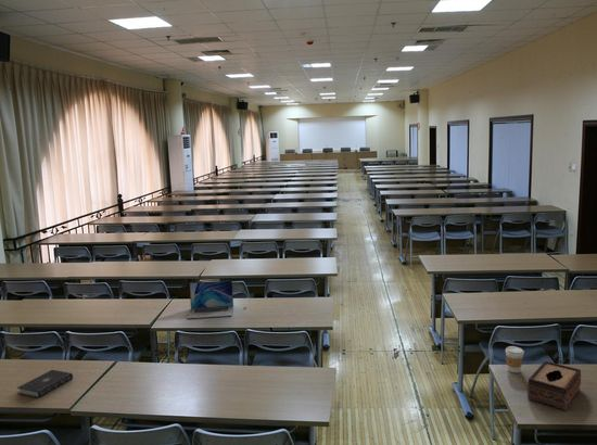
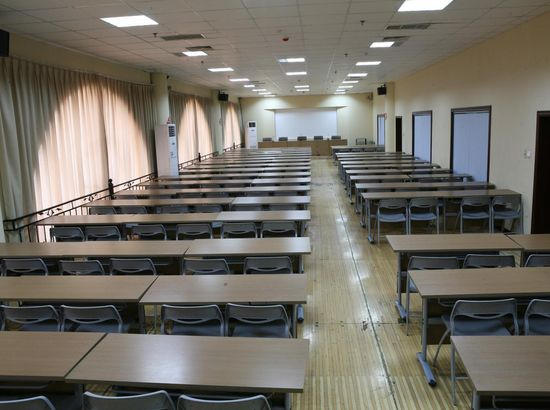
- laptop [187,279,234,319]
- coffee cup [505,345,525,374]
- book [16,369,74,398]
- tissue box [526,360,582,411]
